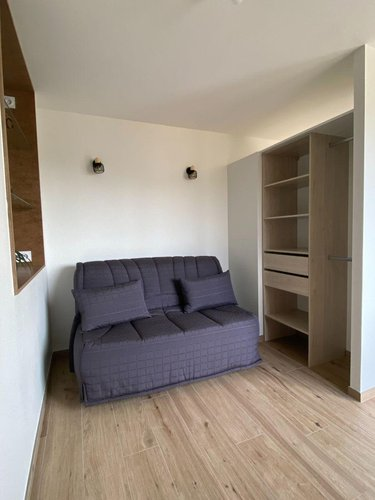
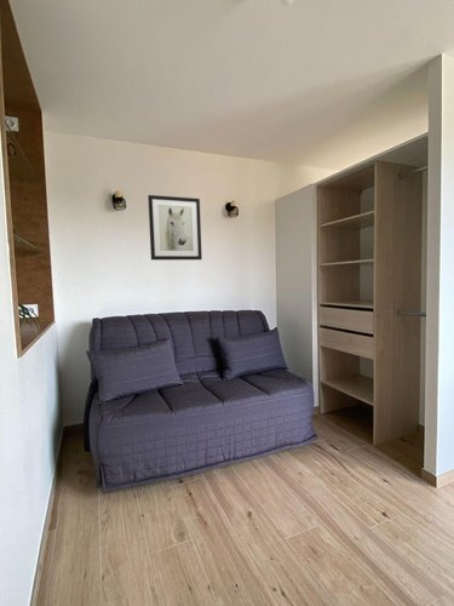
+ wall art [146,194,203,261]
